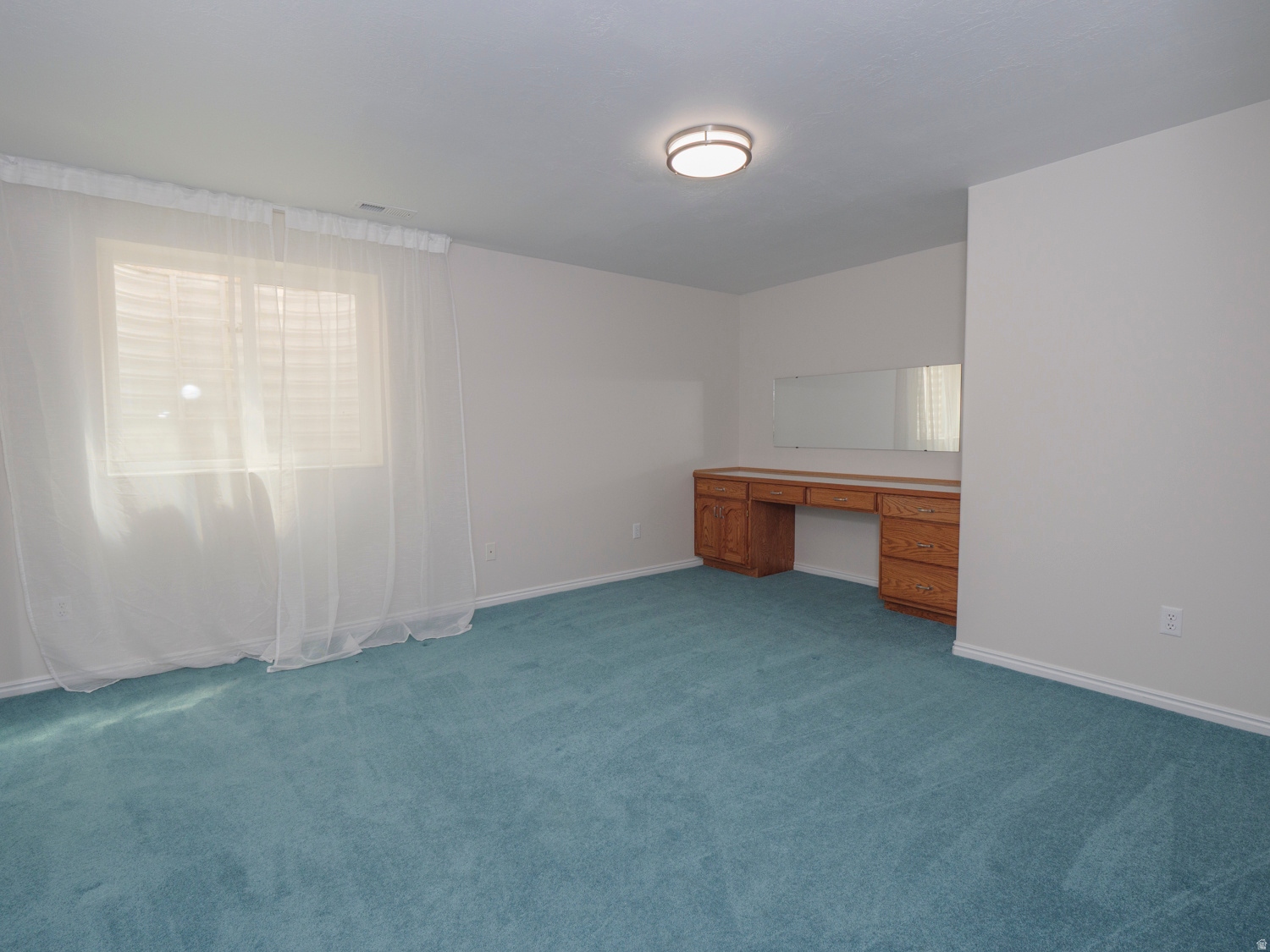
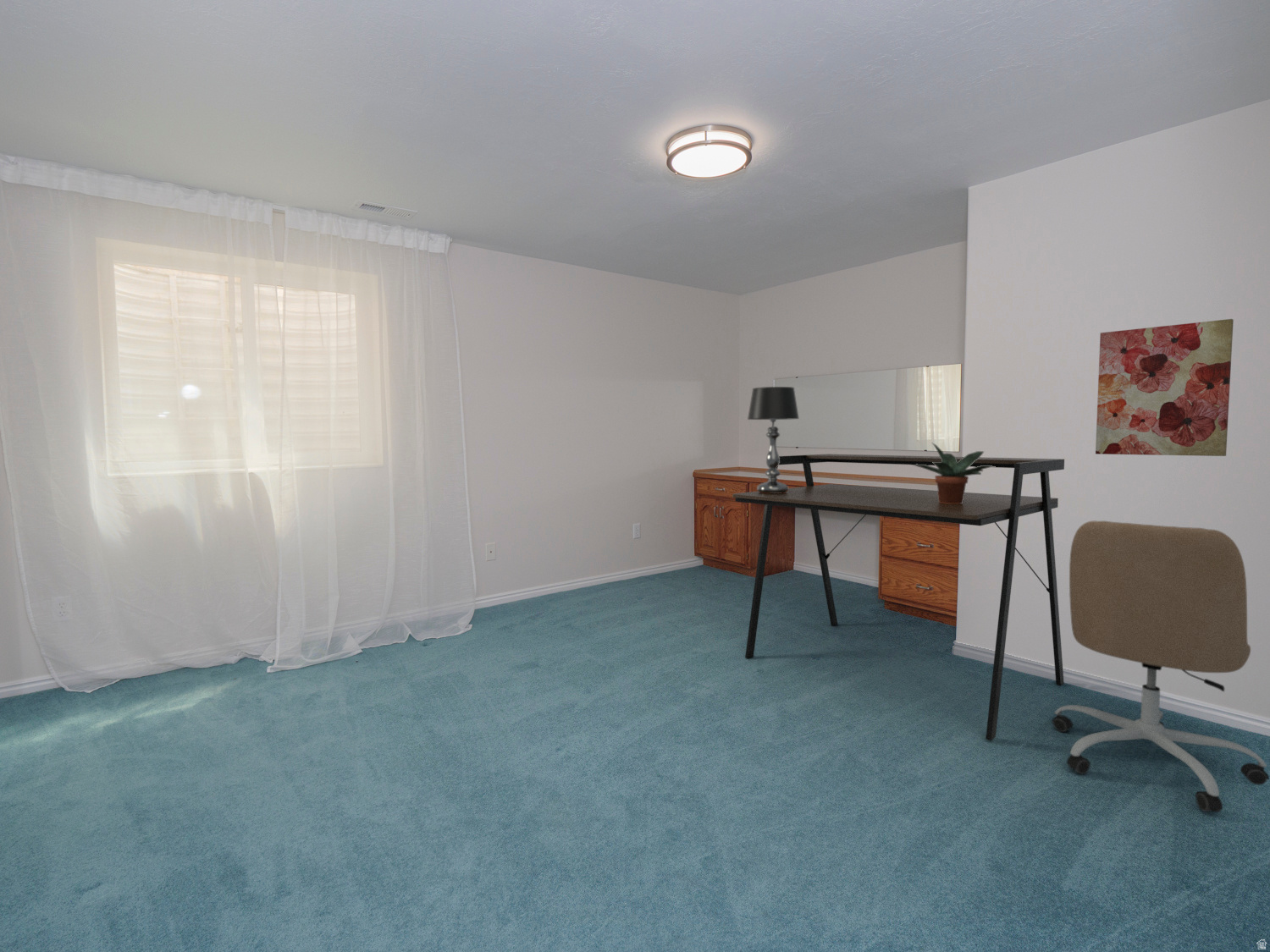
+ table lamp [747,386,800,493]
+ wall art [1095,318,1234,457]
+ desk [732,454,1065,741]
+ potted plant [911,443,996,504]
+ office chair [1051,520,1270,813]
